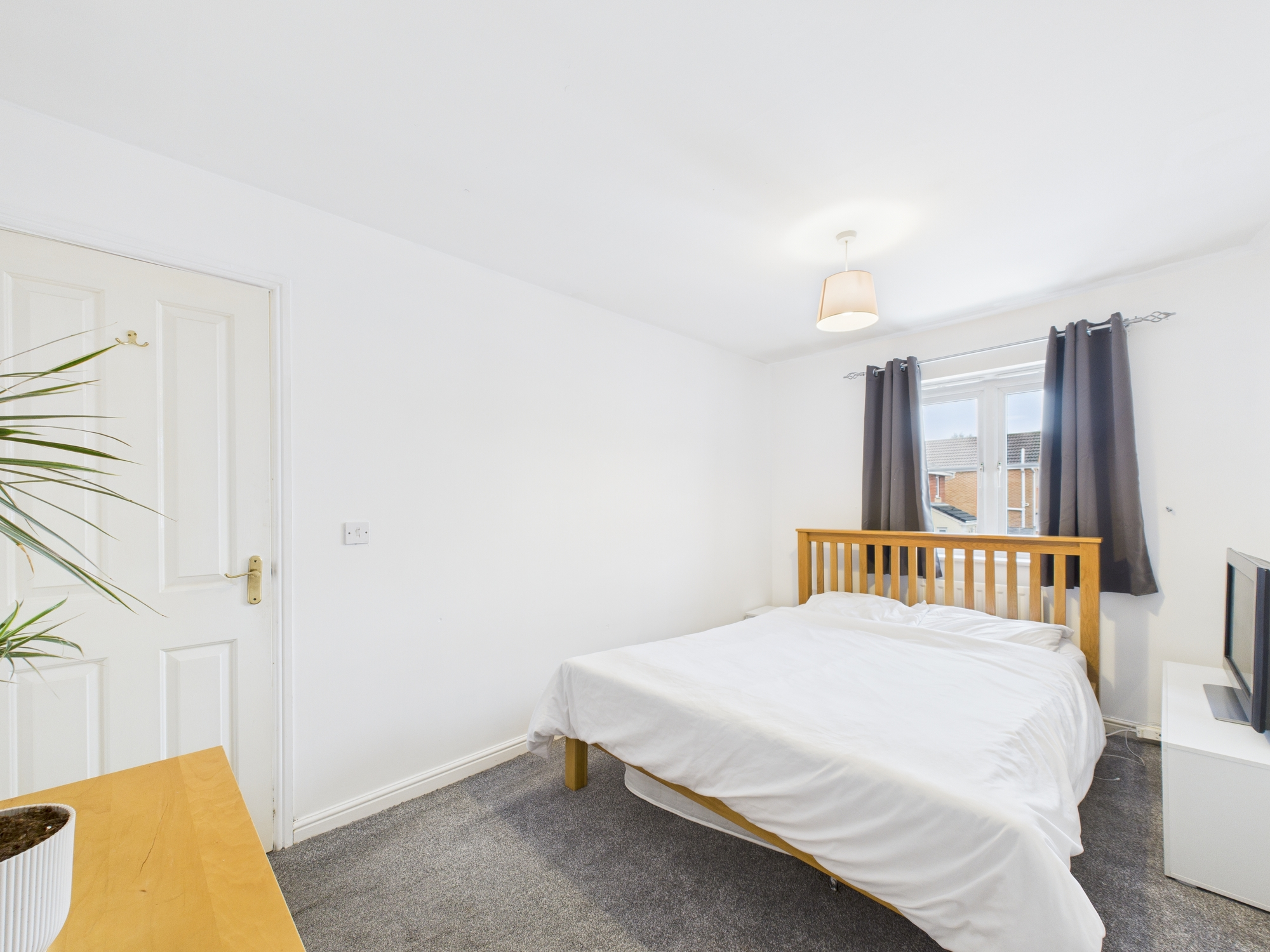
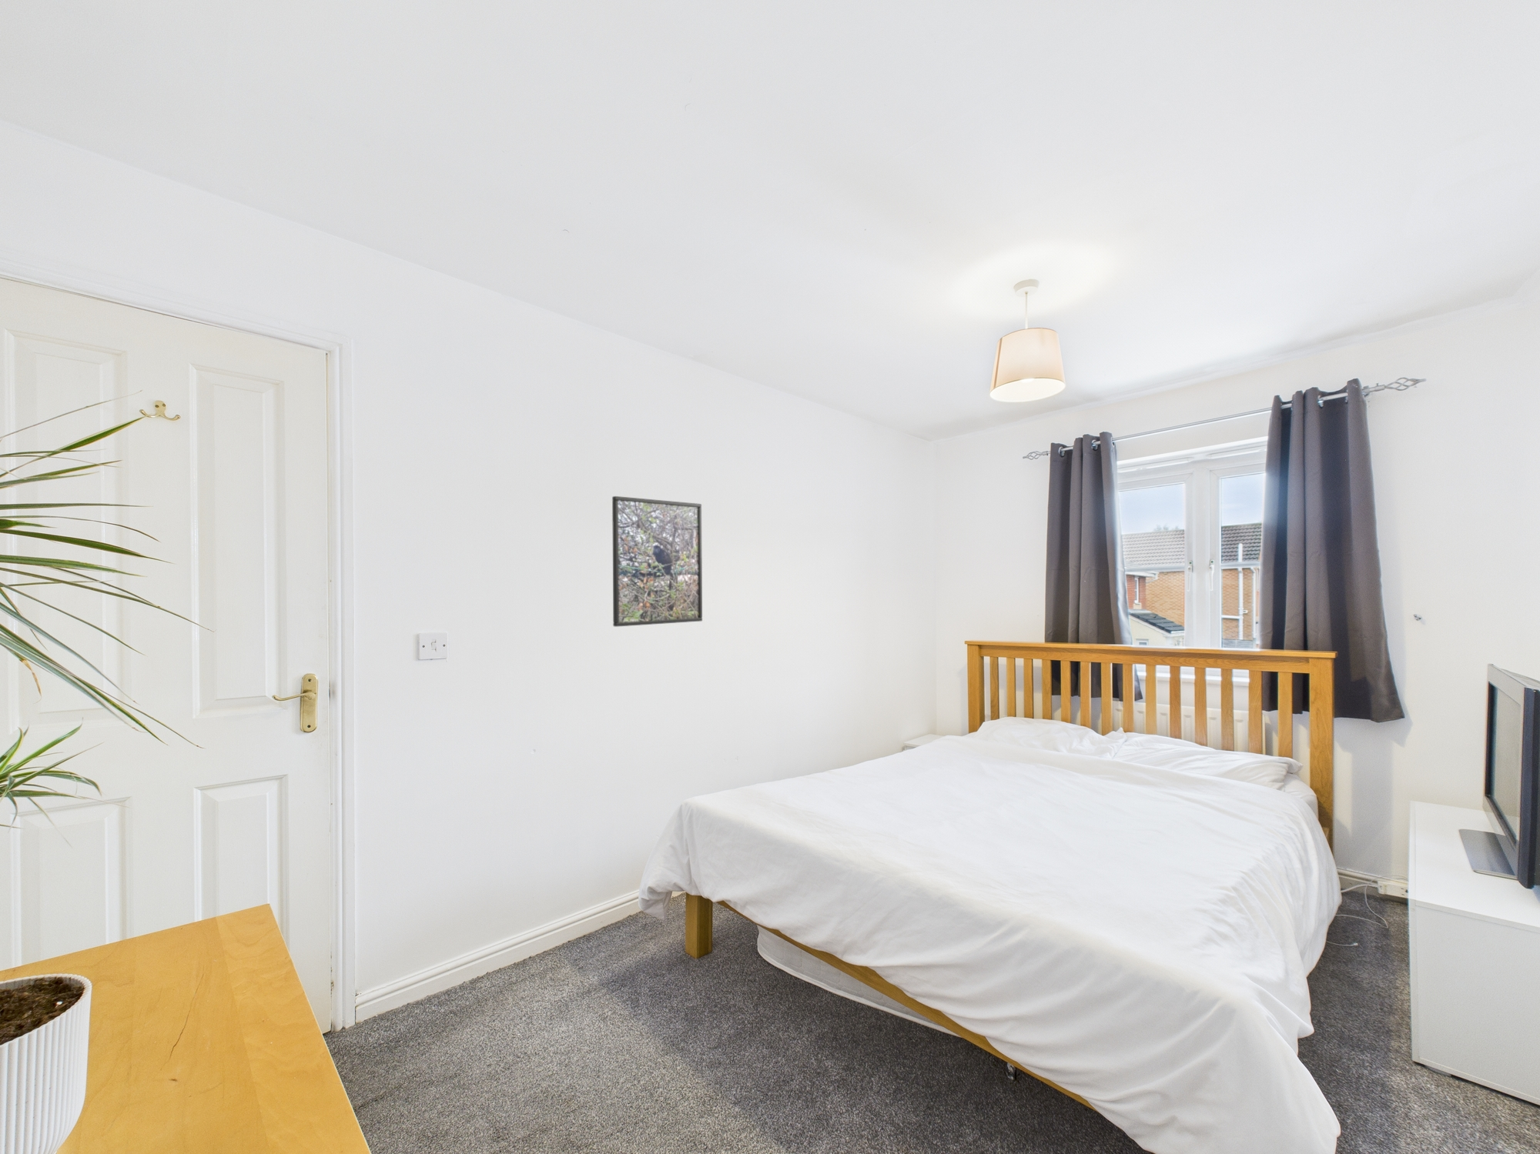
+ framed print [611,496,703,628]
